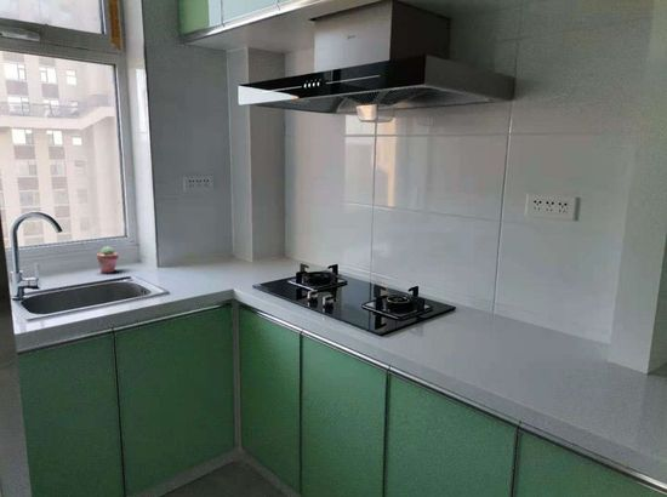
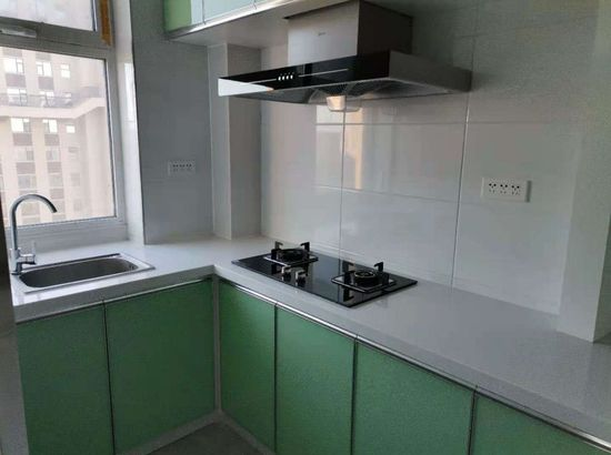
- potted succulent [96,245,120,274]
